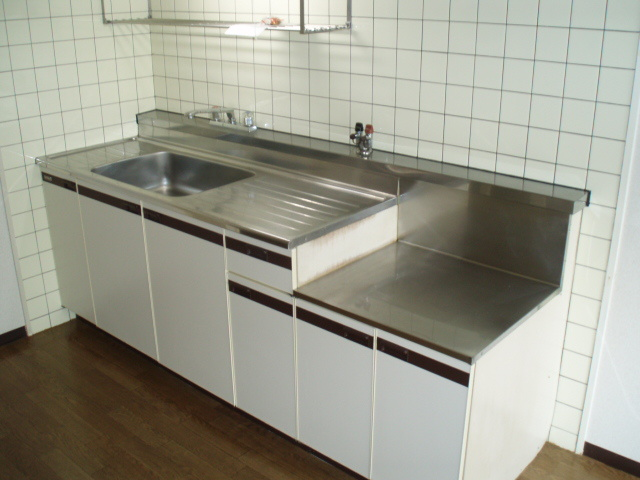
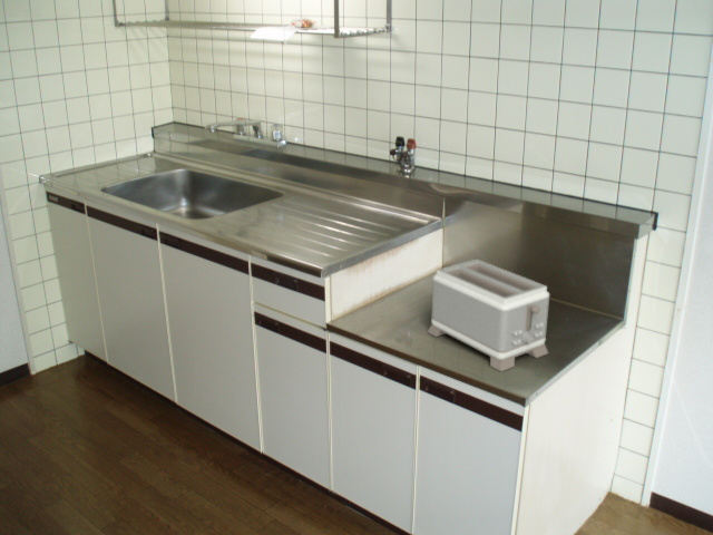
+ toaster [427,259,550,373]
